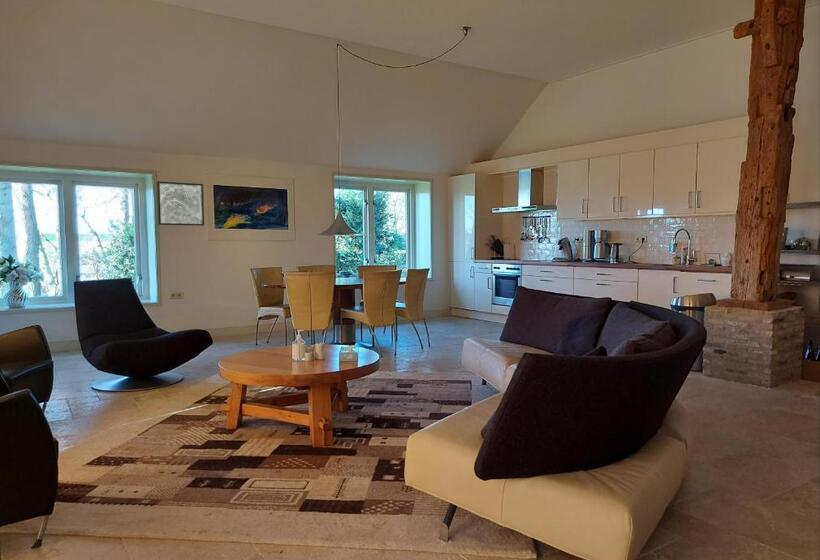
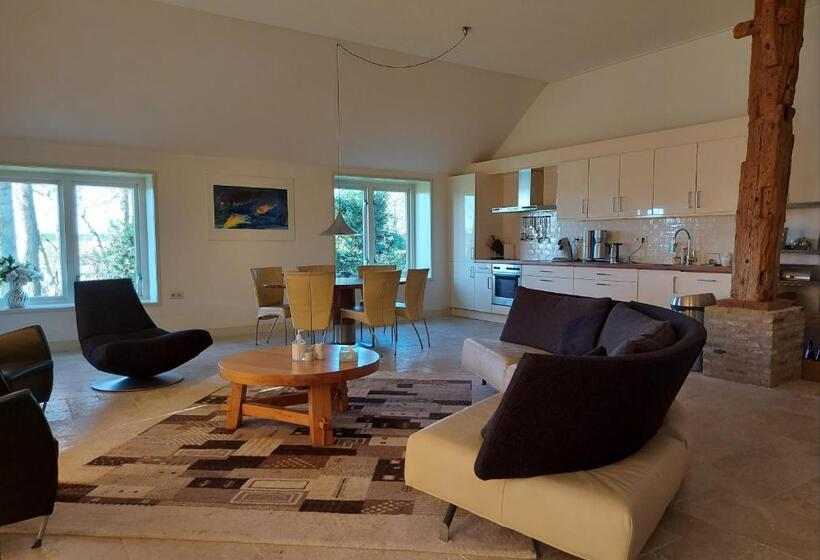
- wall art [156,180,205,227]
